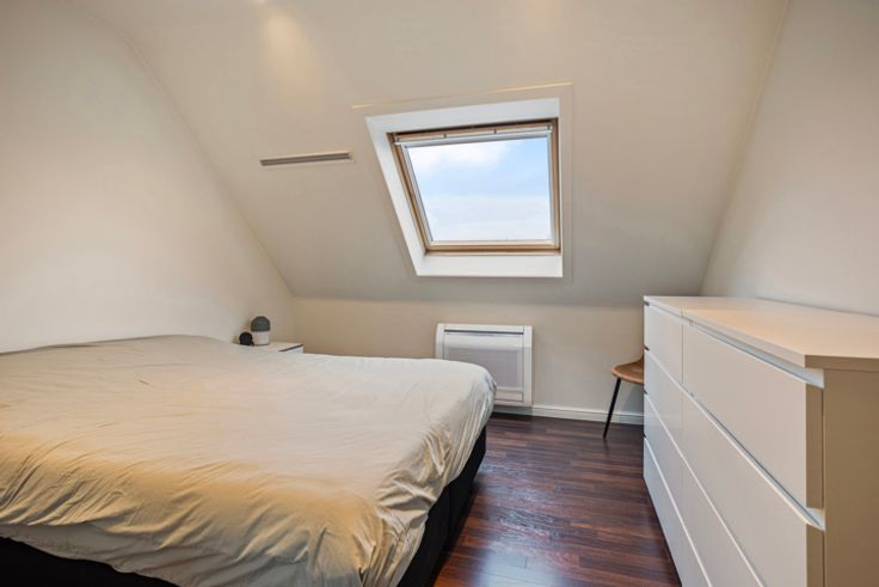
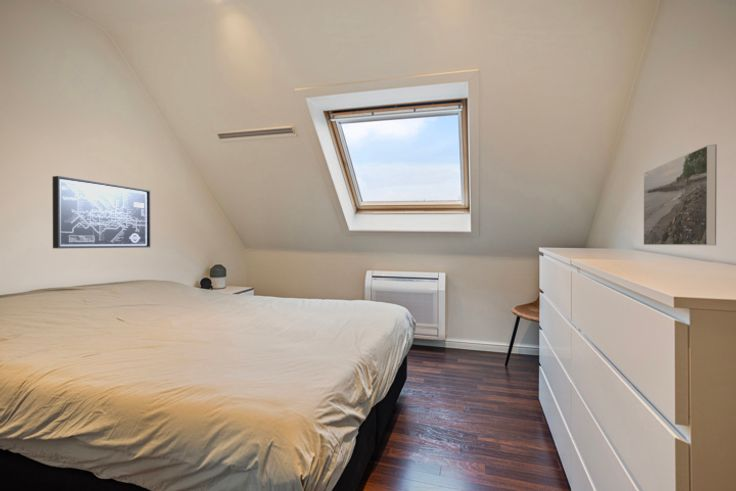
+ wall art [51,175,151,249]
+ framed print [643,143,718,246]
